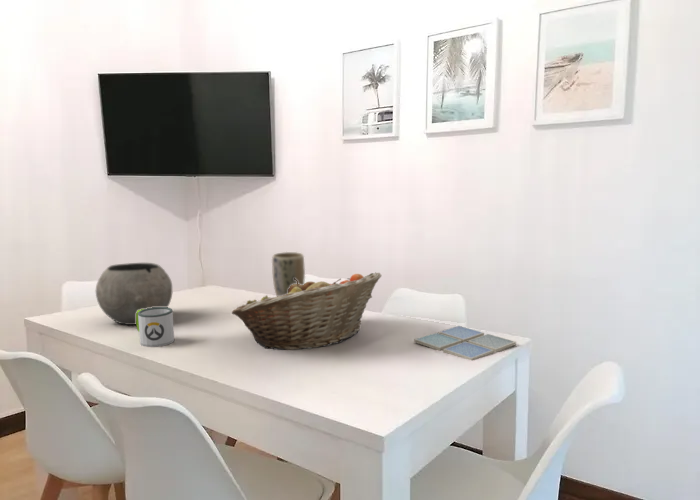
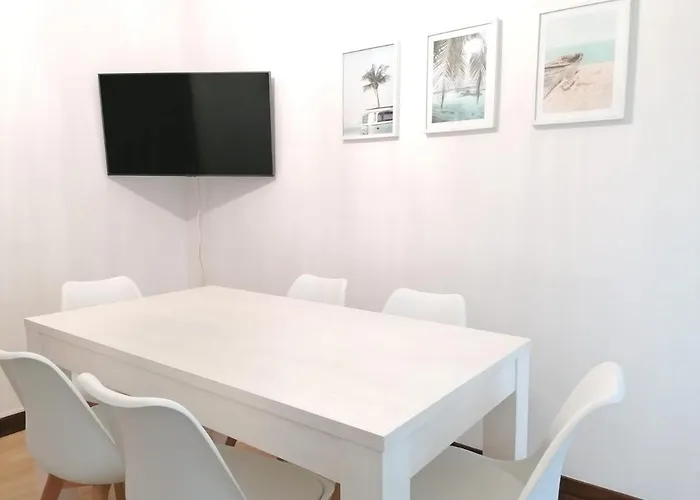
- plant pot [271,251,306,297]
- drink coaster [413,325,517,361]
- bowl [94,262,173,326]
- fruit basket [231,271,382,351]
- mug [136,307,175,348]
